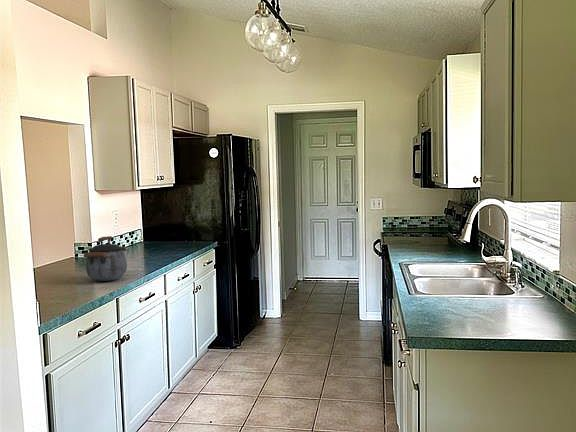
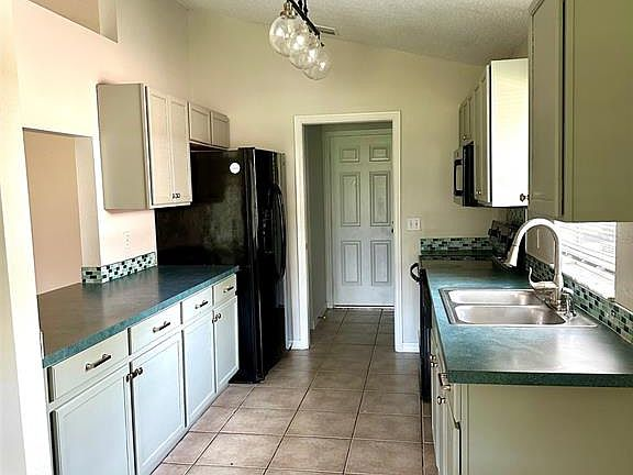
- kettle [83,235,128,282]
